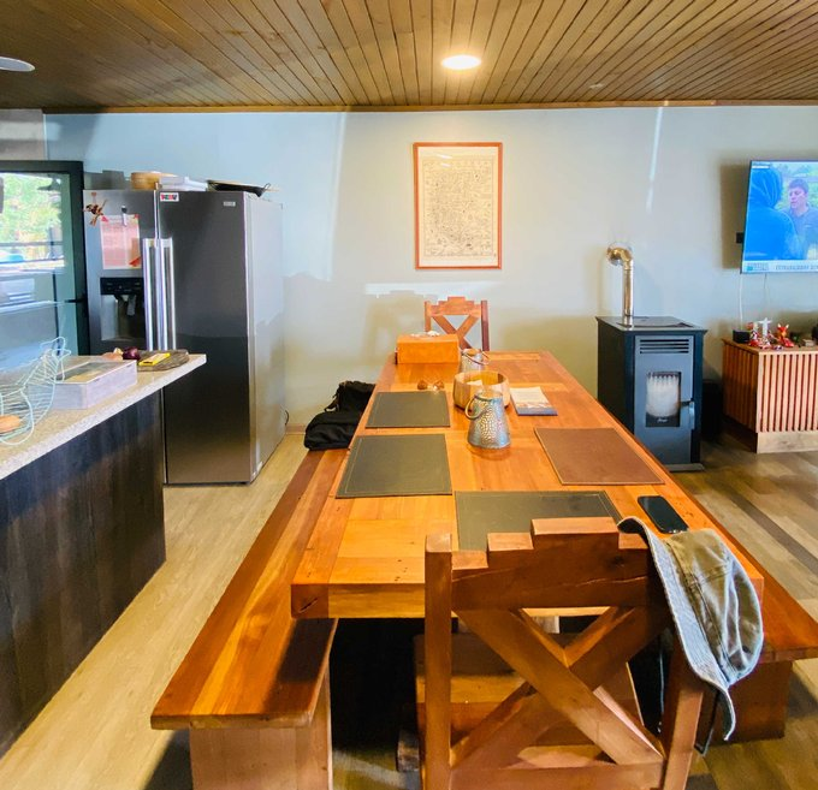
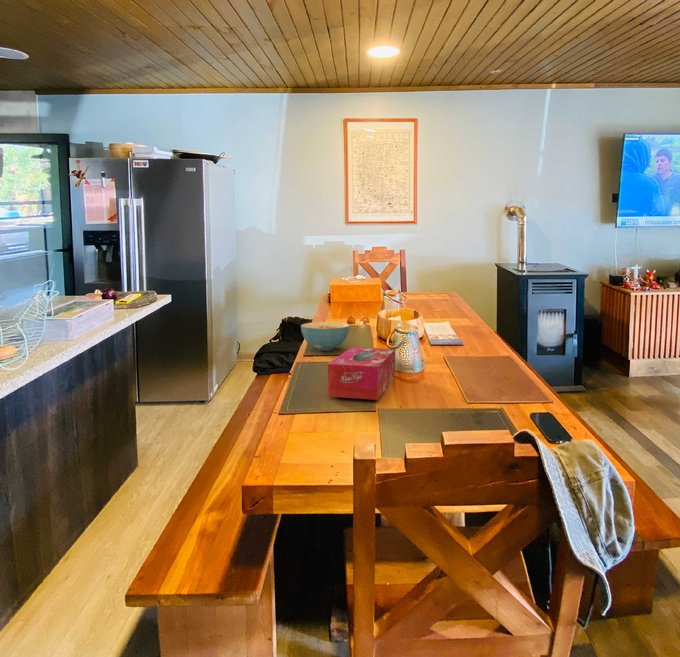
+ cereal bowl [300,321,350,351]
+ tissue box [327,346,396,401]
